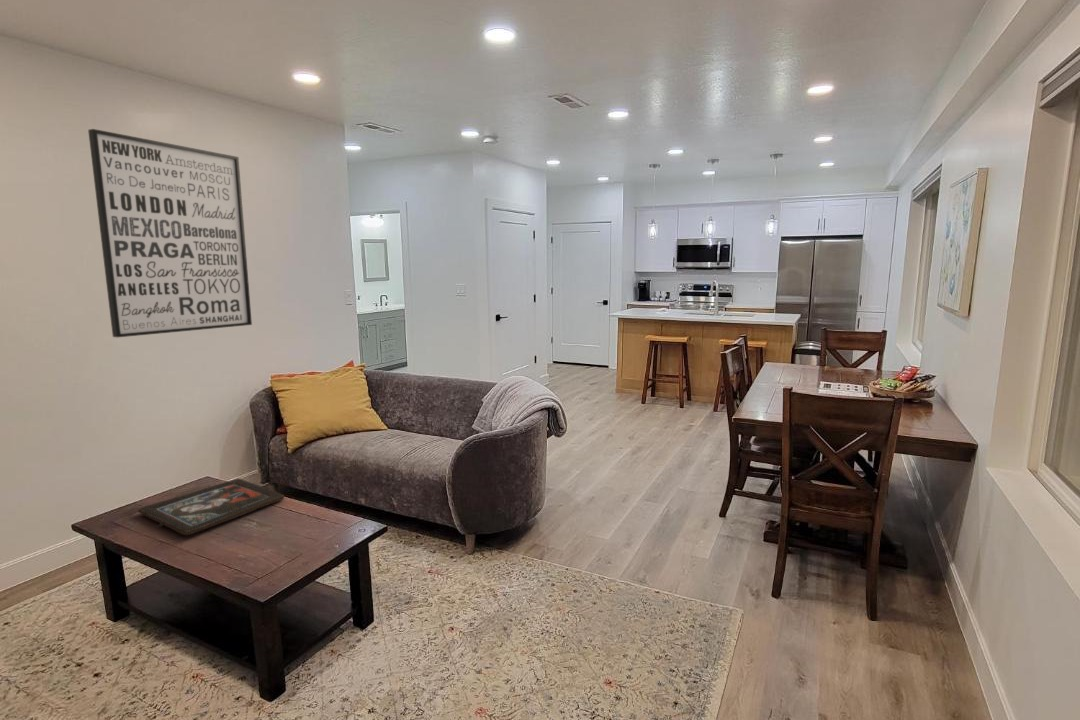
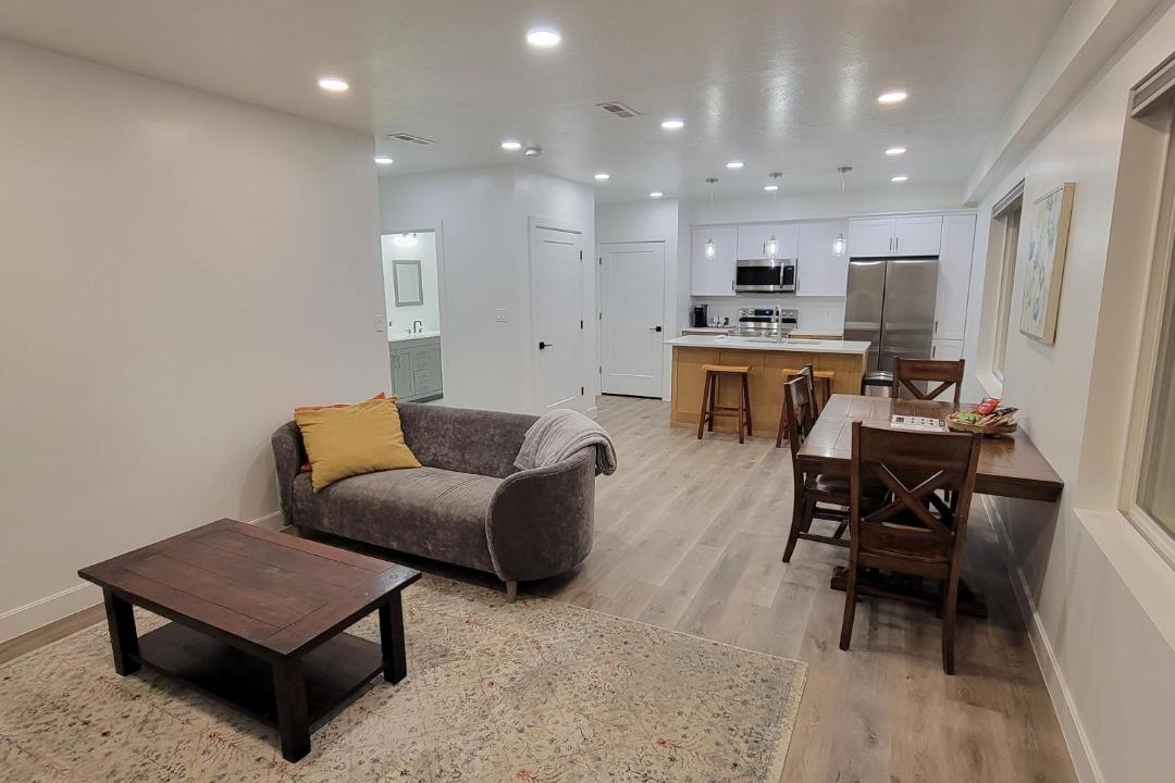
- religious icon [137,477,285,536]
- wall art [87,128,253,338]
